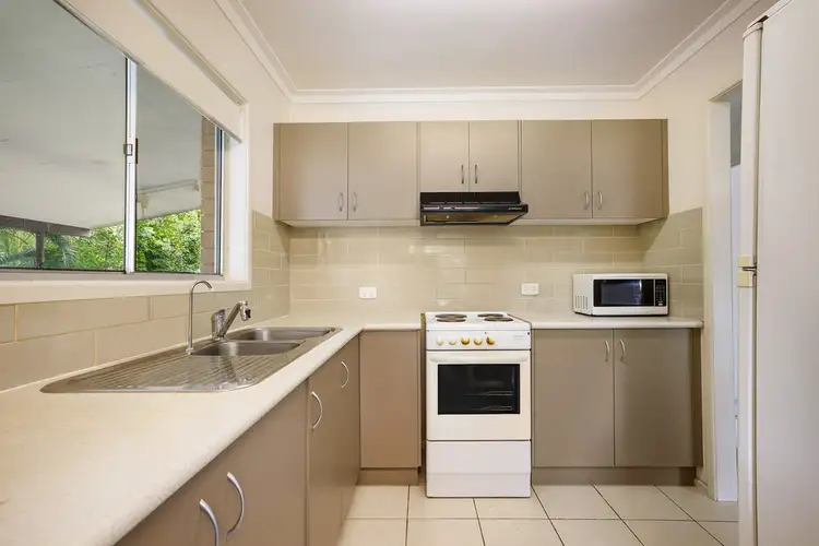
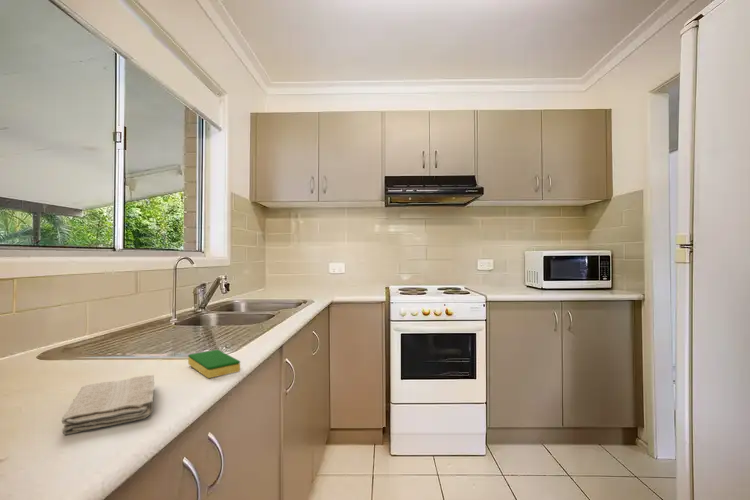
+ washcloth [61,374,155,435]
+ dish sponge [187,349,241,379]
